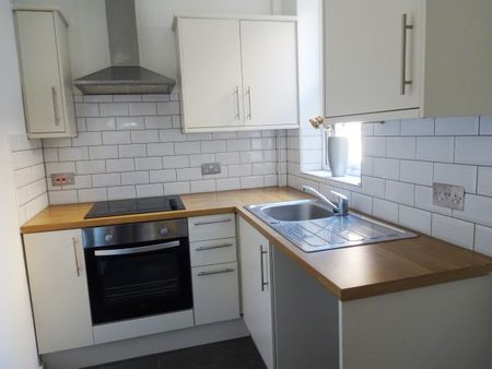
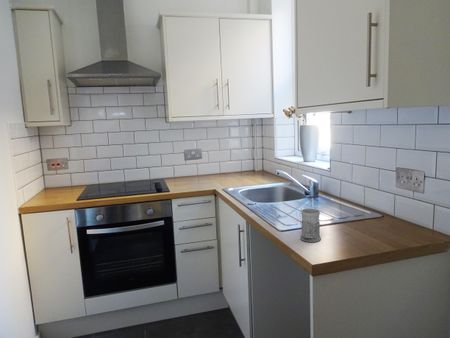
+ mug [299,208,322,243]
